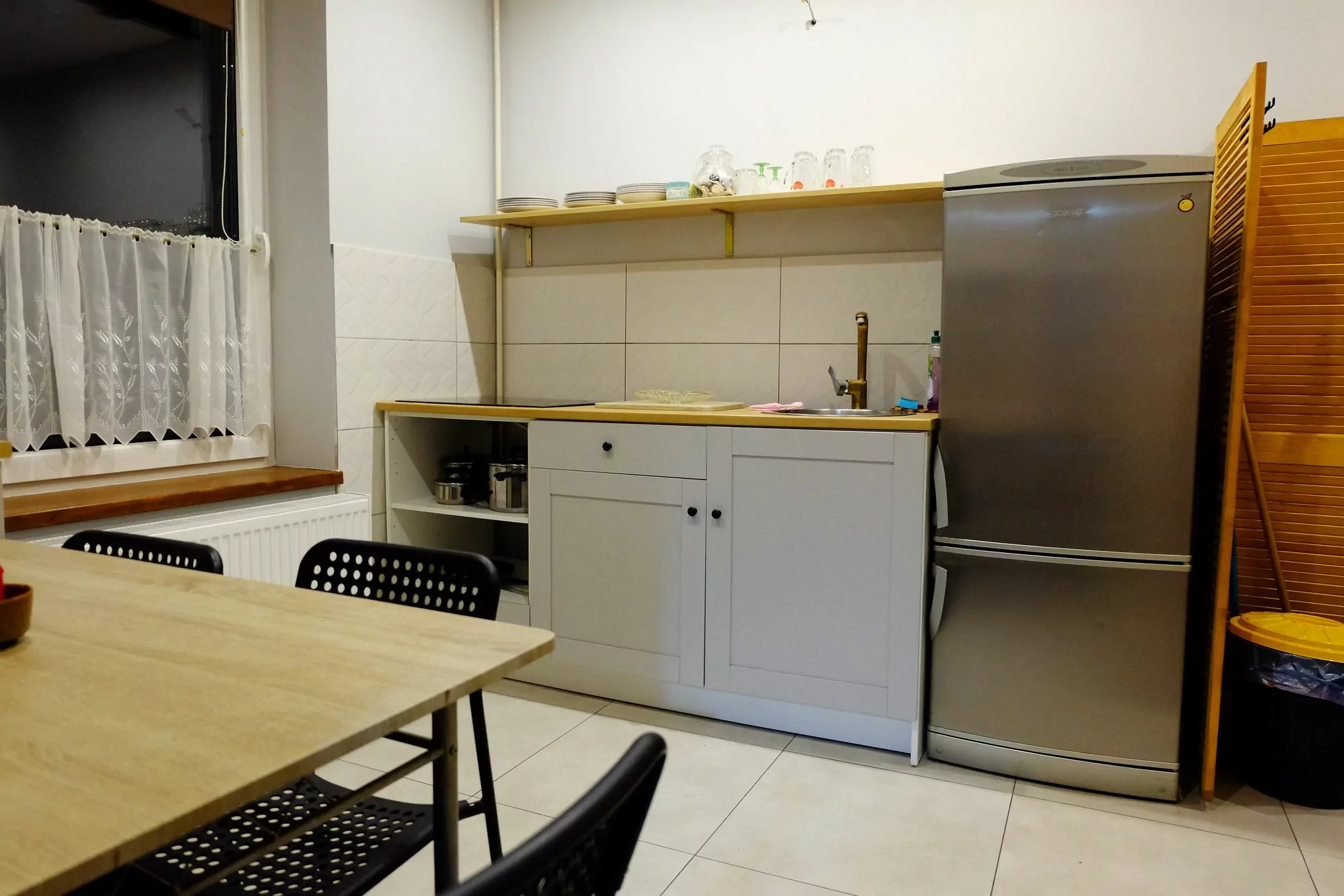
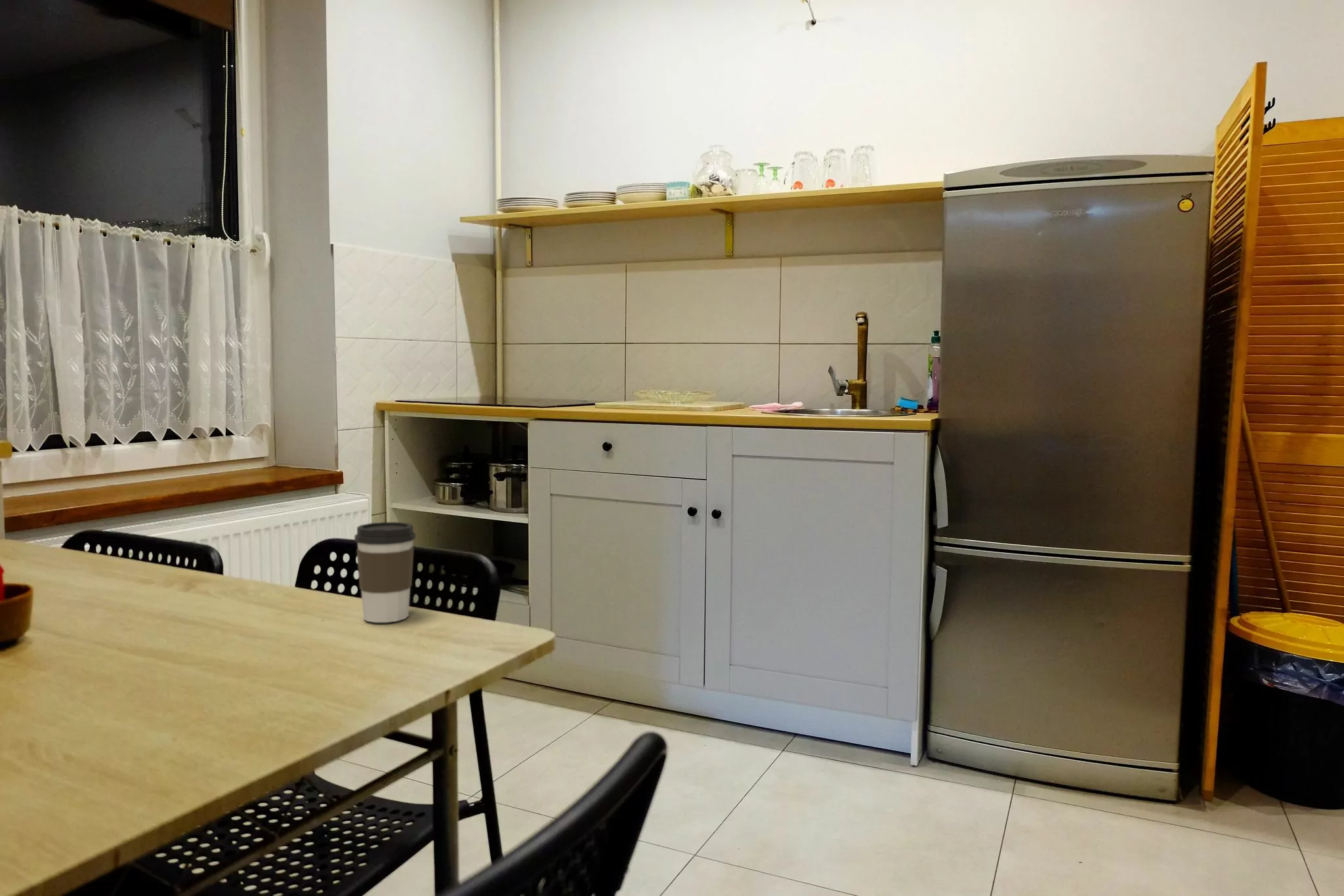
+ coffee cup [354,521,417,623]
